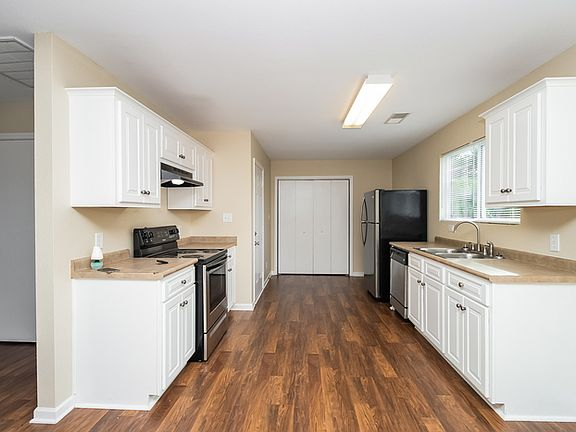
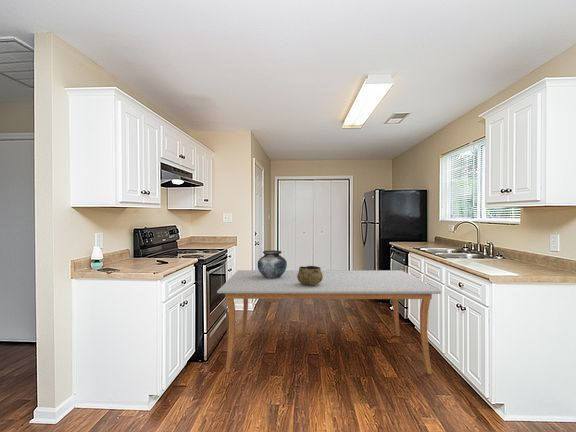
+ decorative bowl [297,265,323,286]
+ vase [257,249,288,279]
+ dining table [216,269,442,375]
